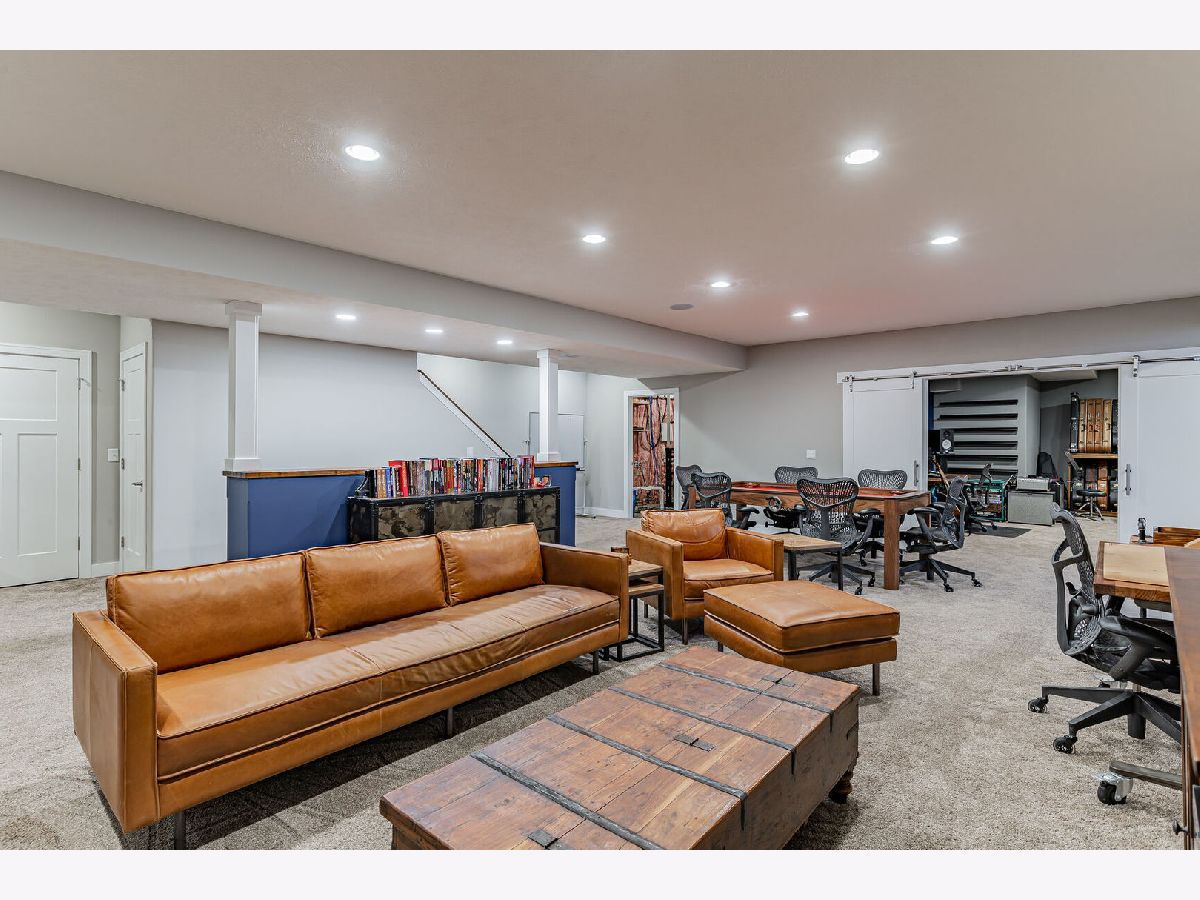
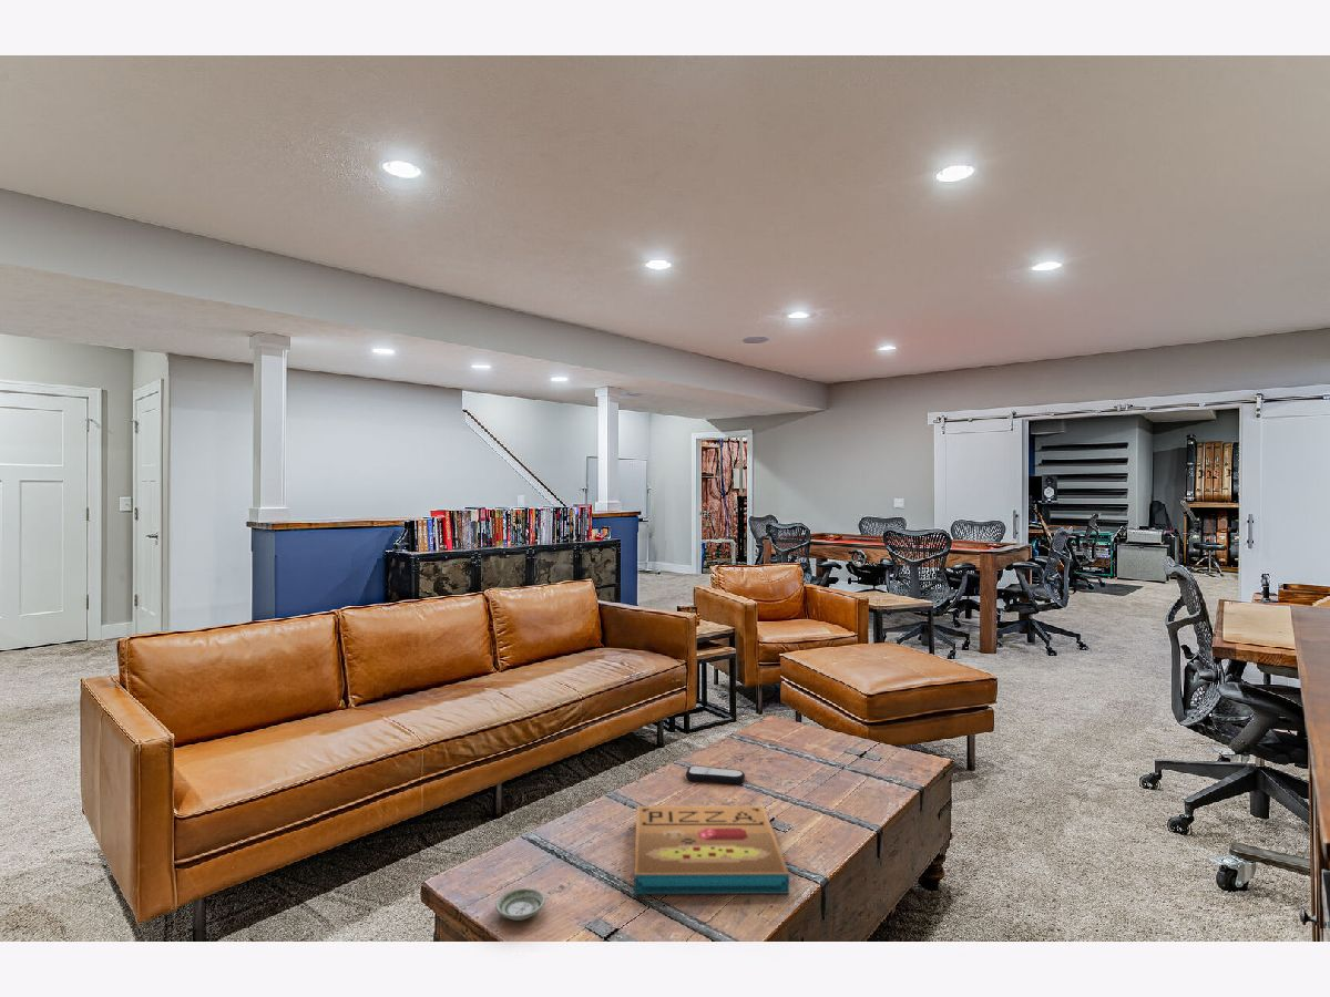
+ pizza box [633,805,790,895]
+ saucer [494,887,546,922]
+ remote control [685,764,746,784]
